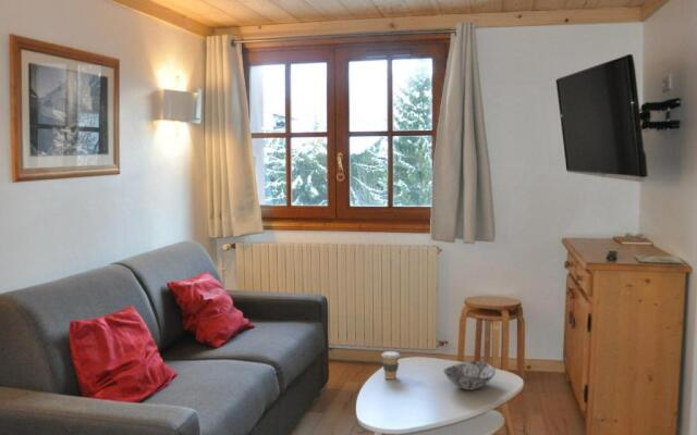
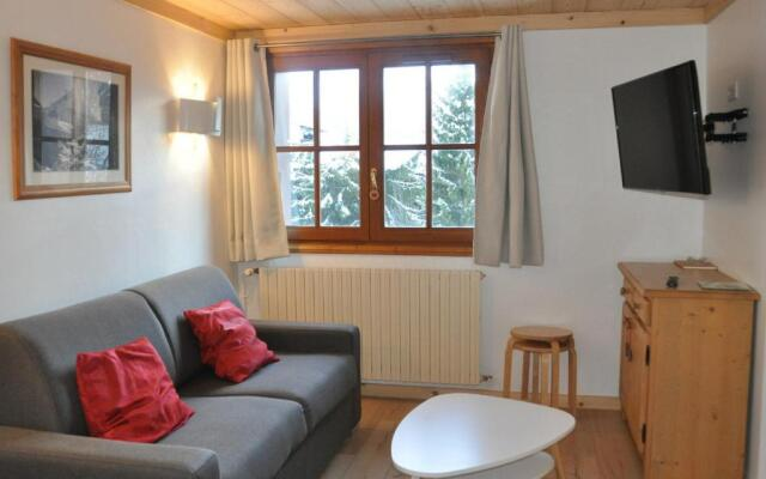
- coffee cup [381,350,401,381]
- decorative bowl [442,360,497,391]
